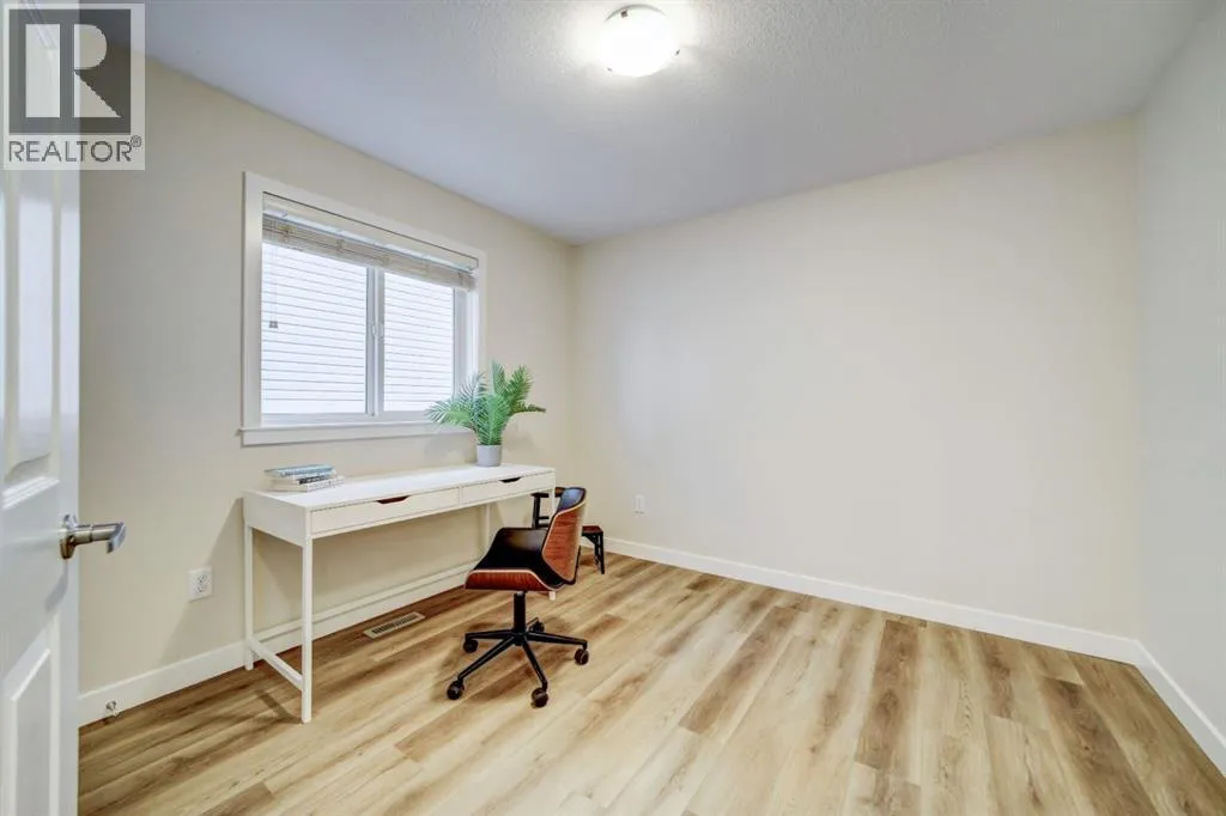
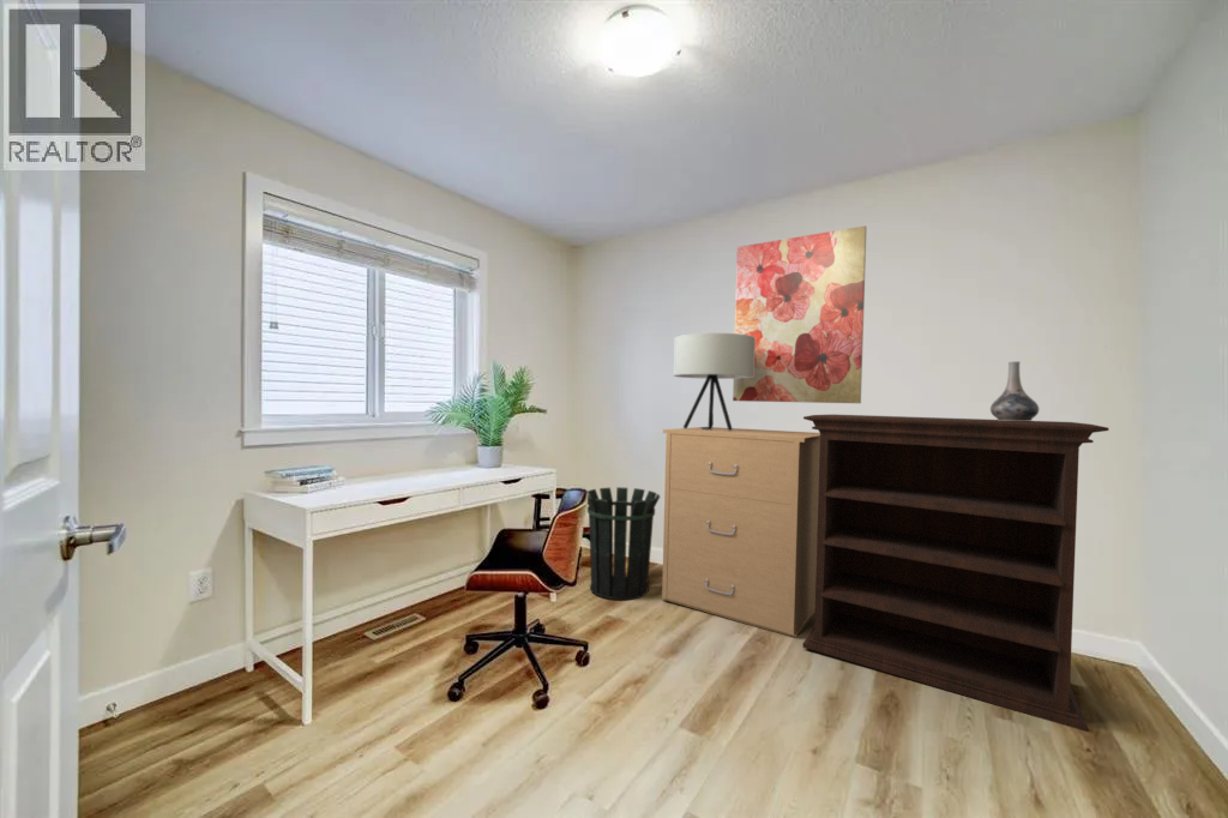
+ table lamp [673,332,756,431]
+ waste bin [586,486,661,601]
+ bookshelf [802,414,1109,733]
+ decorative vase [989,361,1040,421]
+ filing cabinet [661,426,820,638]
+ wall art [732,224,868,404]
